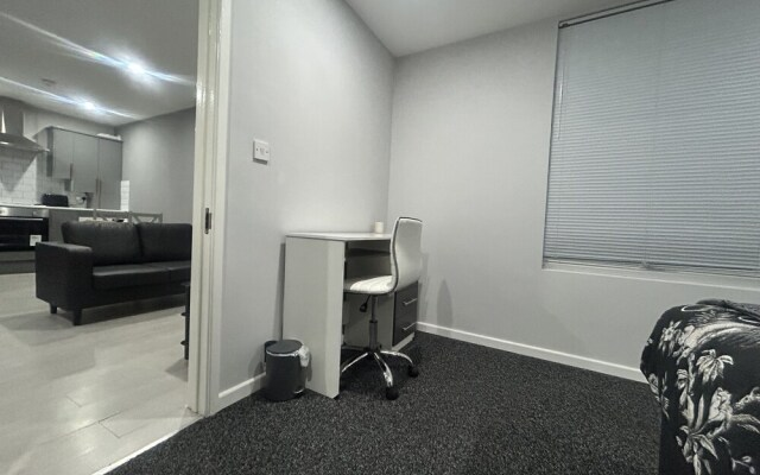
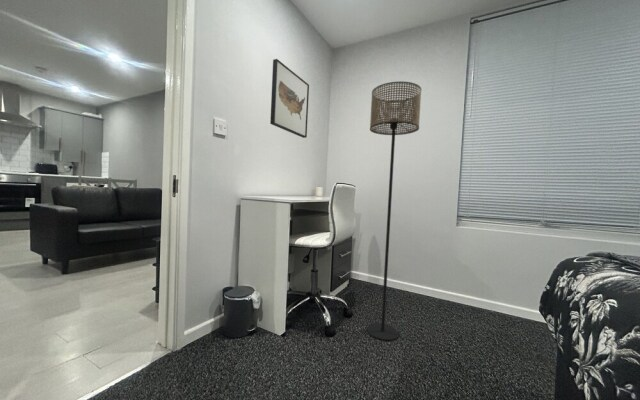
+ floor lamp [366,80,422,341]
+ wall art [269,58,310,139]
